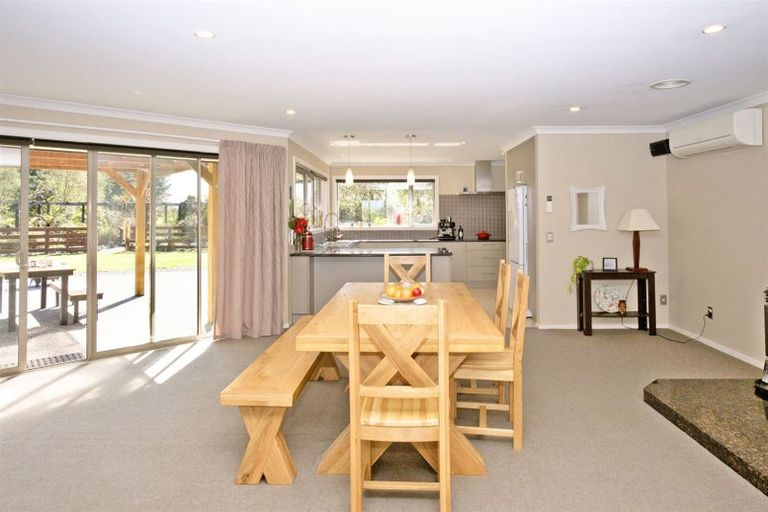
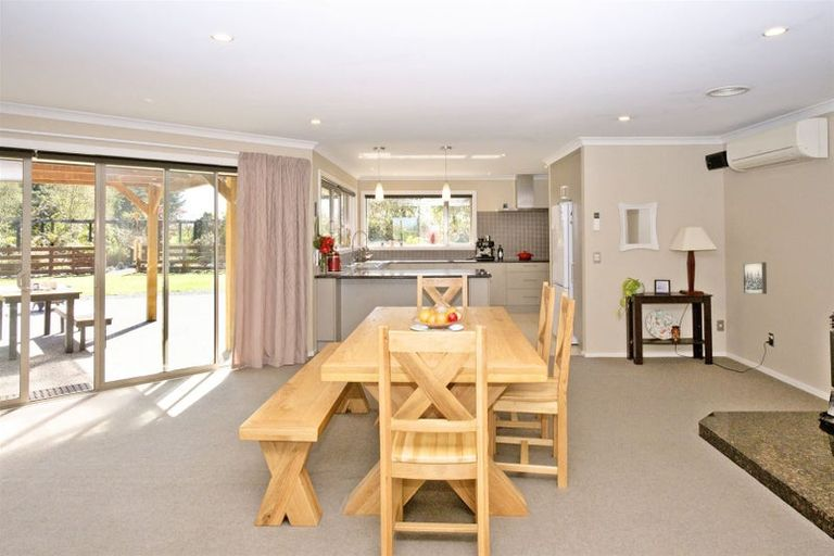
+ wall art [742,262,768,295]
